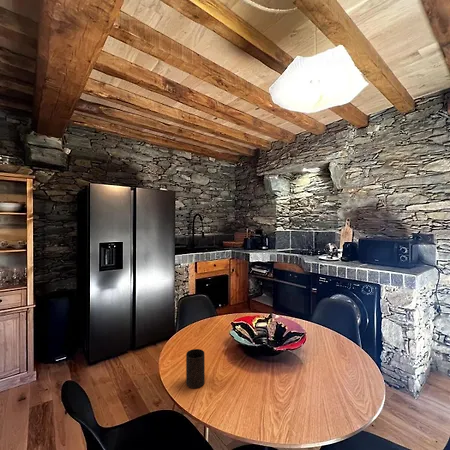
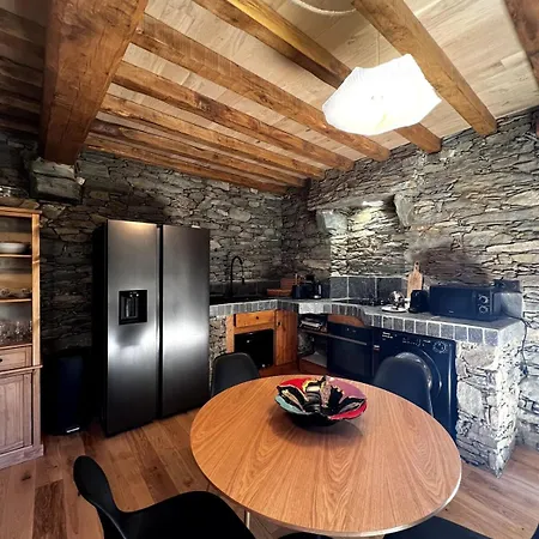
- cup [185,348,206,389]
